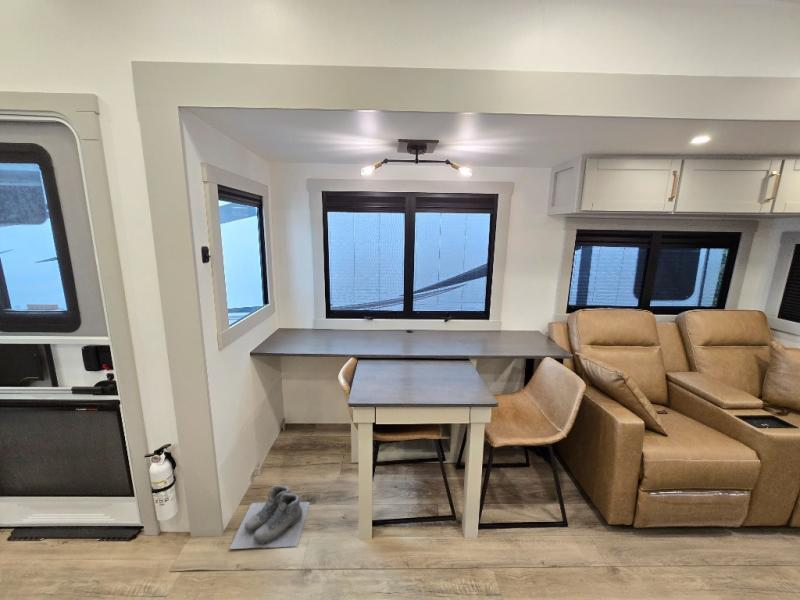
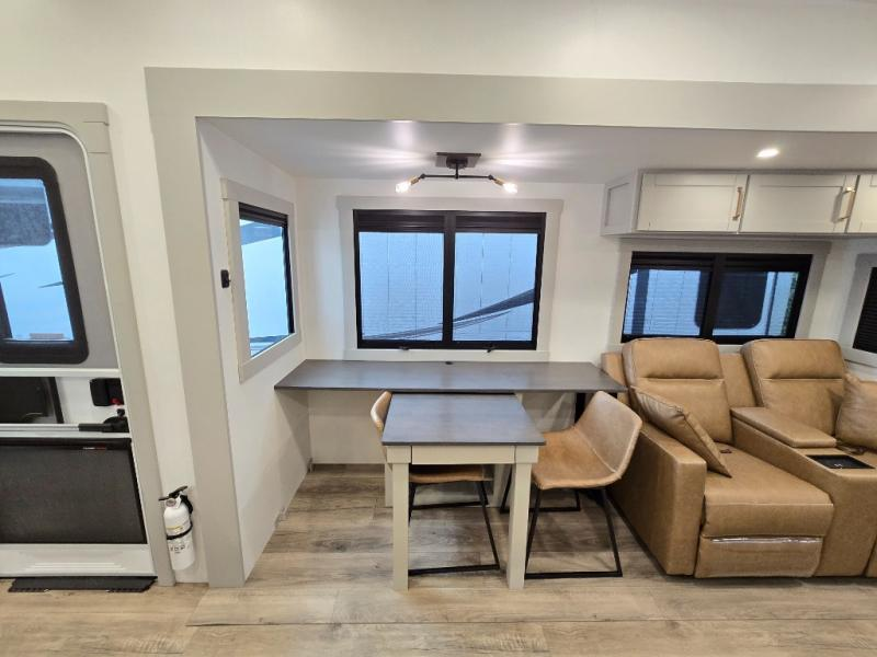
- boots [228,484,311,550]
